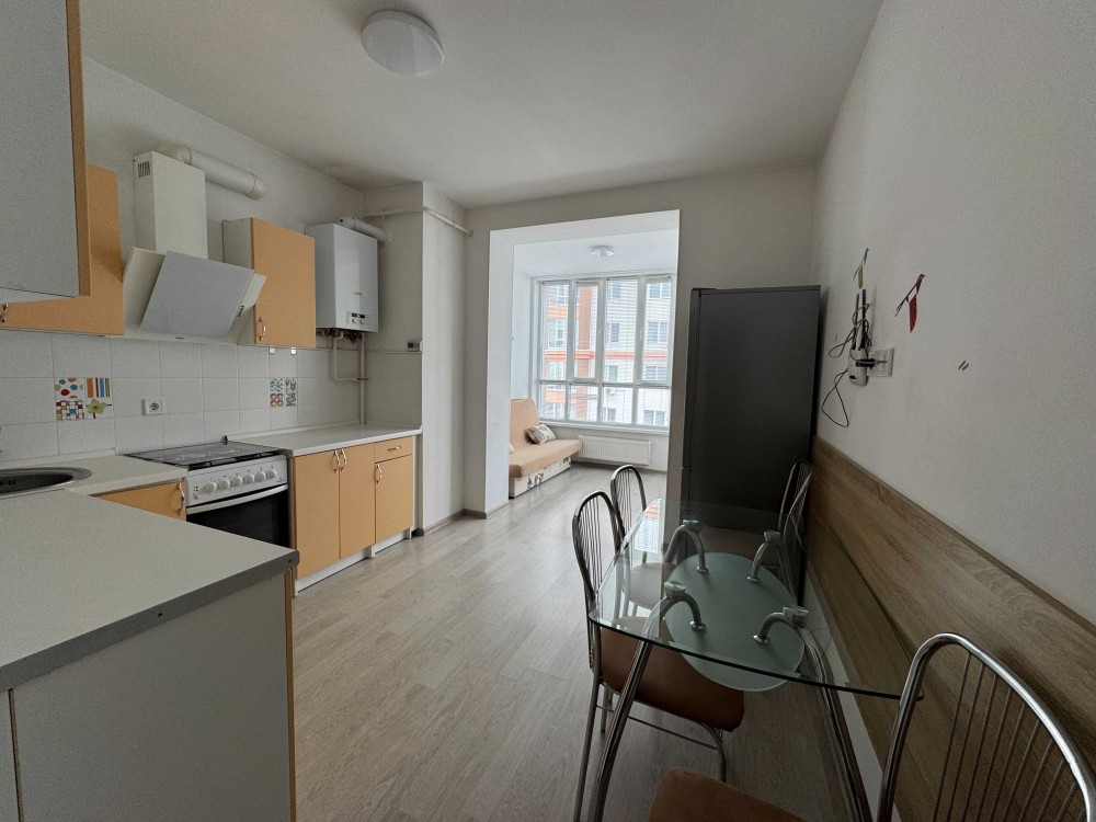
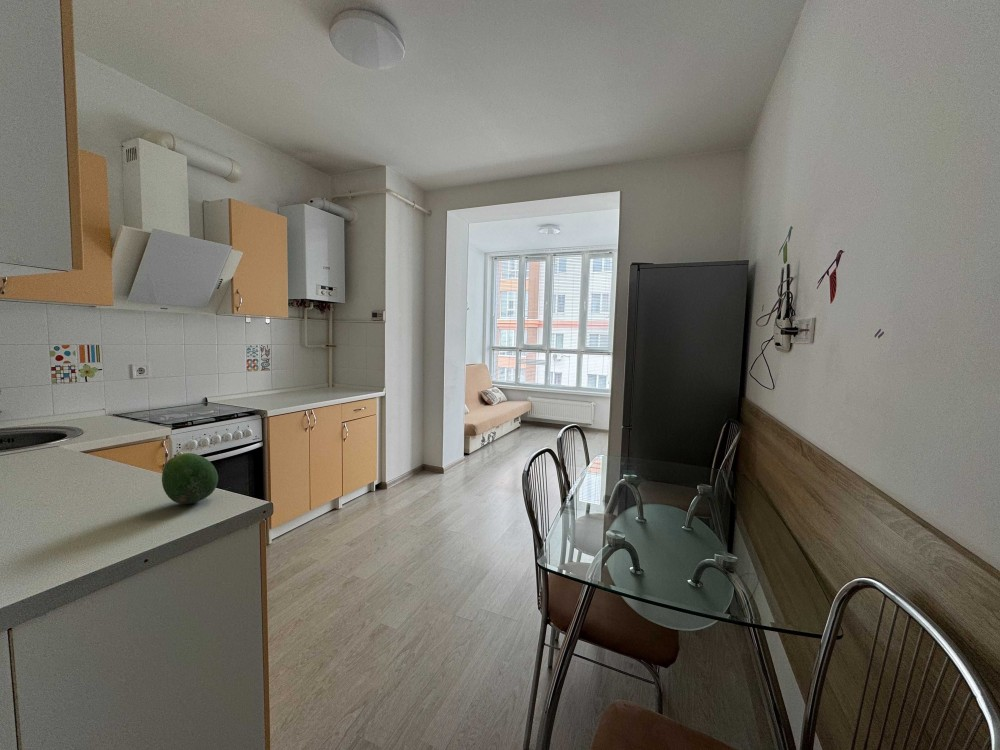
+ fruit [161,452,219,505]
